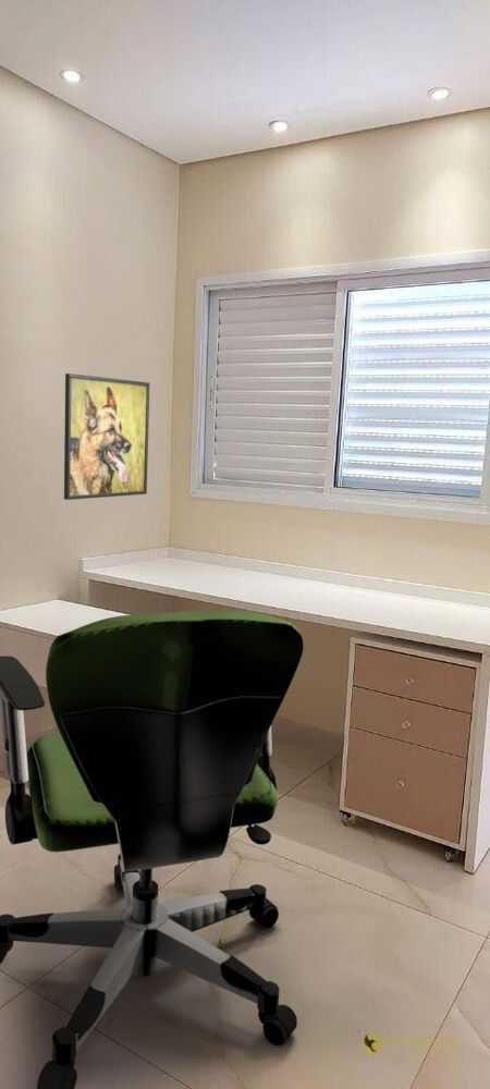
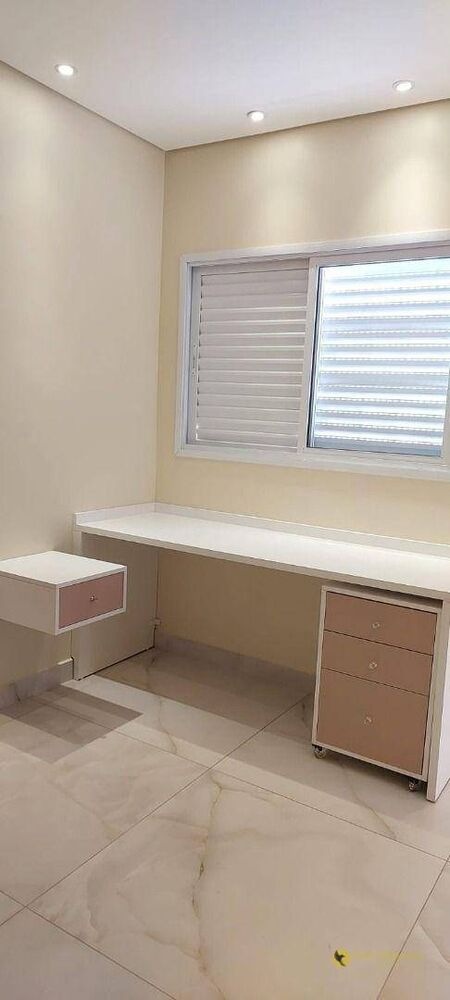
- office chair [0,610,305,1089]
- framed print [63,372,151,501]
